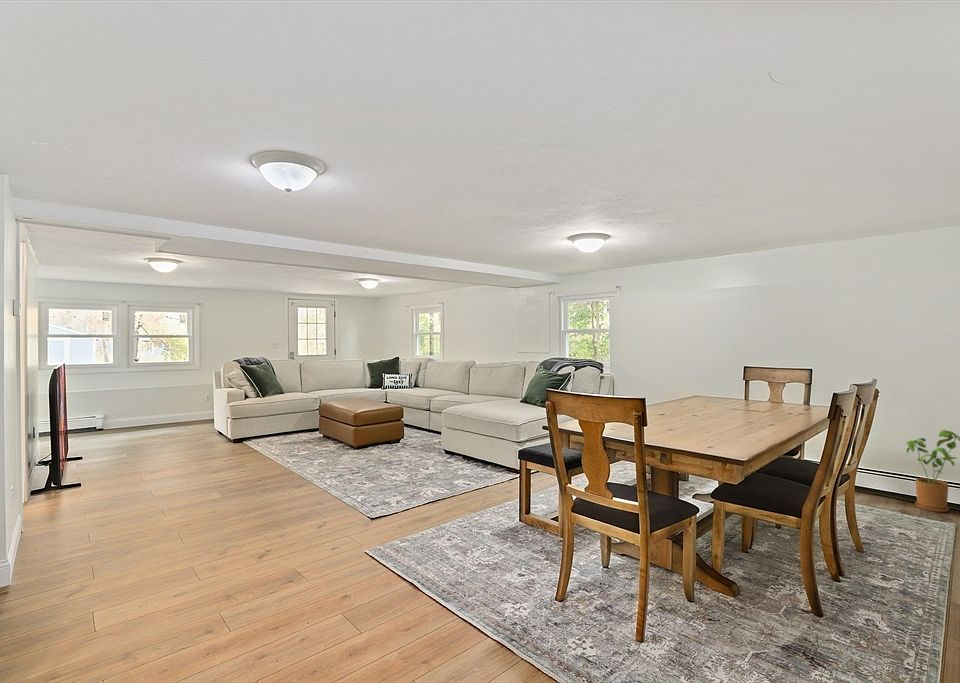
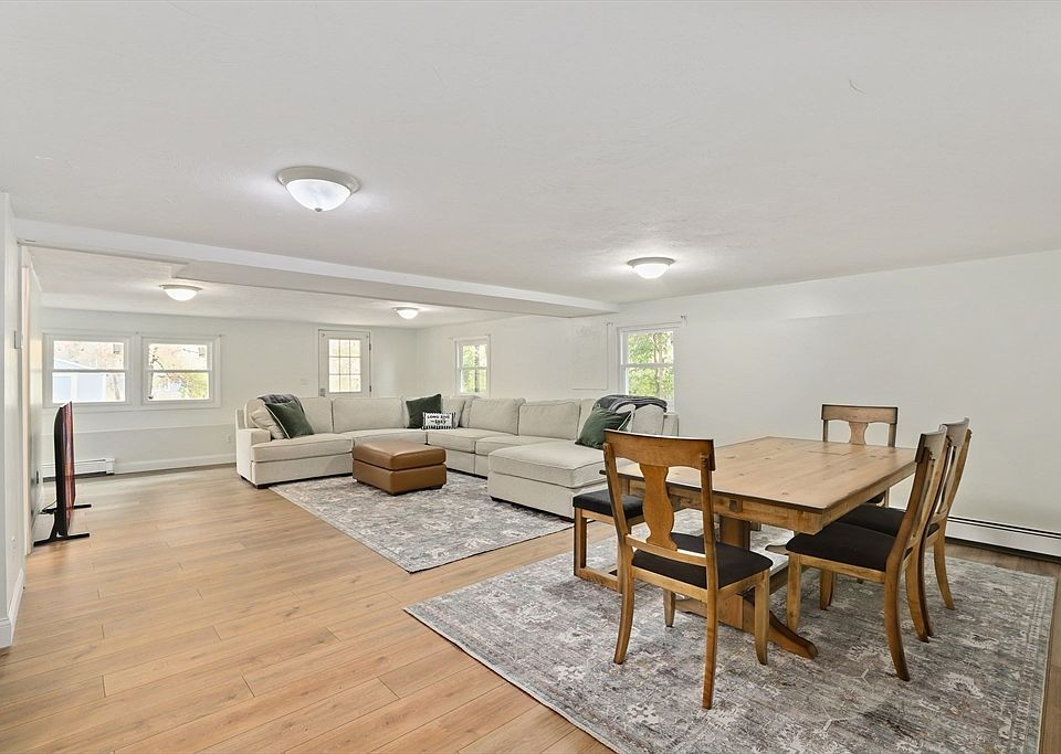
- house plant [906,429,960,513]
